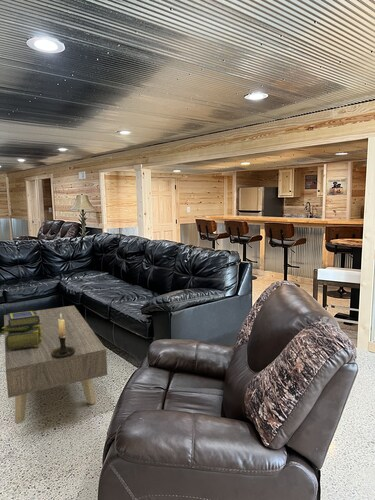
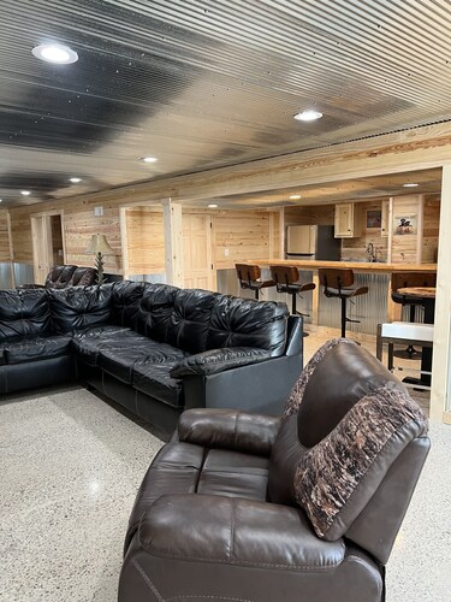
- coffee table [0,305,108,424]
- stack of books [1,310,42,350]
- candle holder [51,313,75,358]
